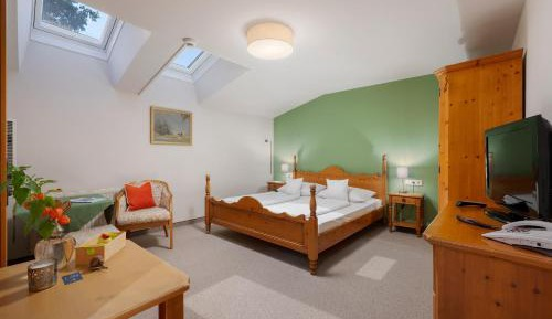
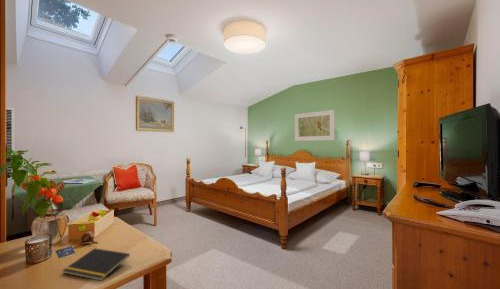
+ notepad [61,247,131,282]
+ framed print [294,109,336,142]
